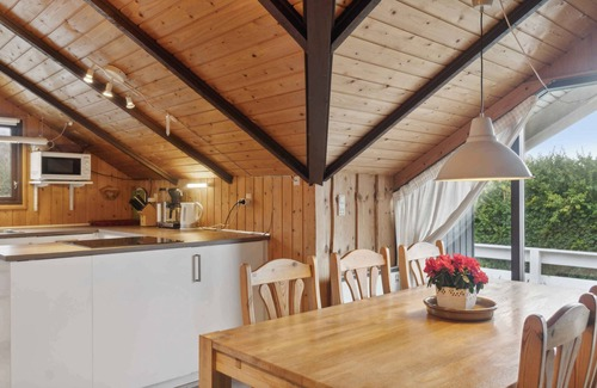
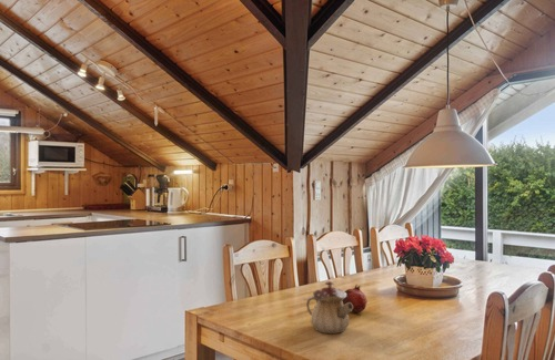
+ fruit [342,284,369,313]
+ teapot [305,280,353,335]
